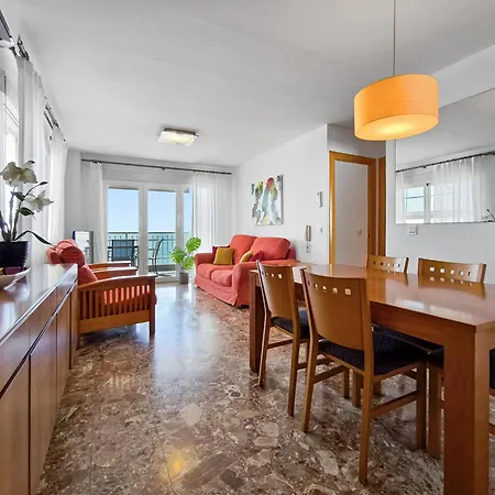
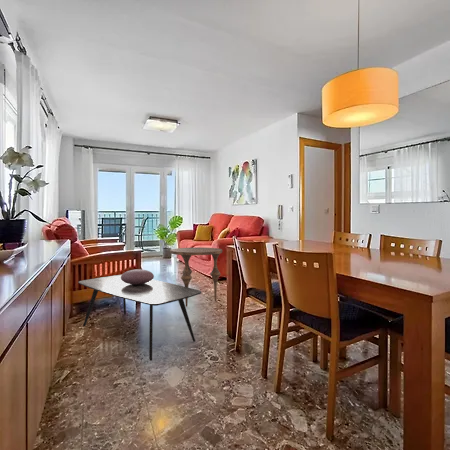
+ decorative bowl [121,268,155,285]
+ coffee table [78,274,202,362]
+ side table [169,247,223,308]
